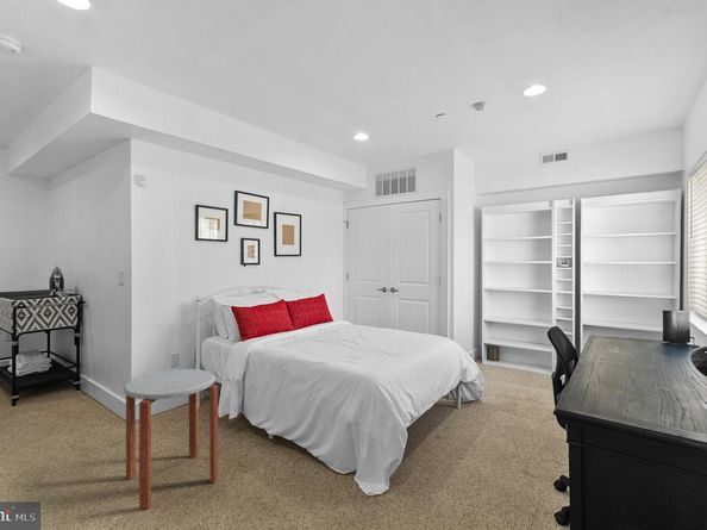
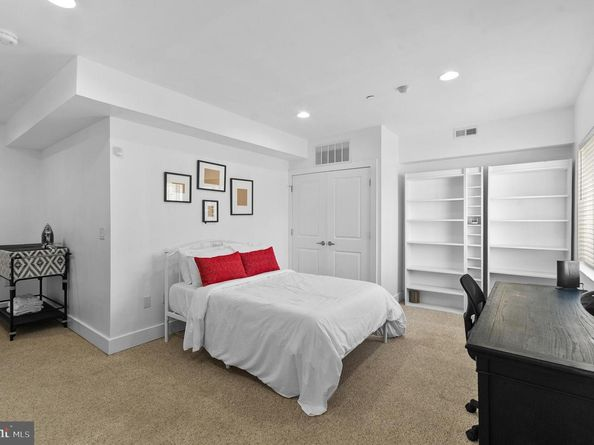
- side table [123,368,219,510]
